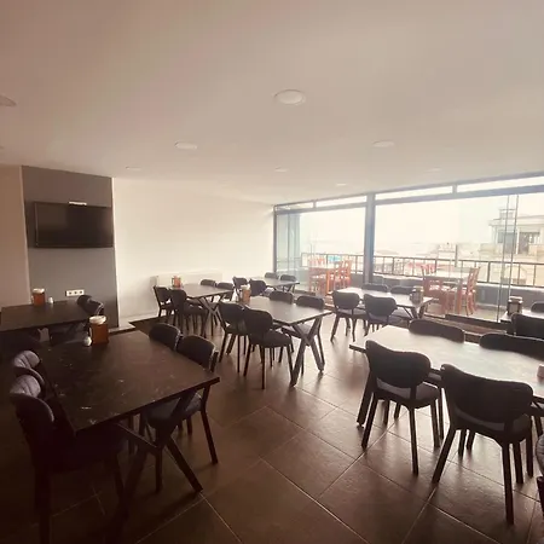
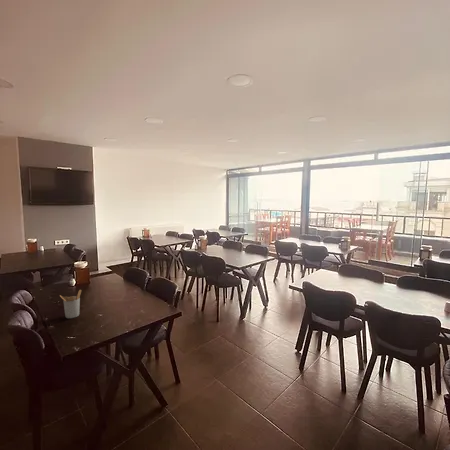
+ utensil holder [59,289,82,319]
